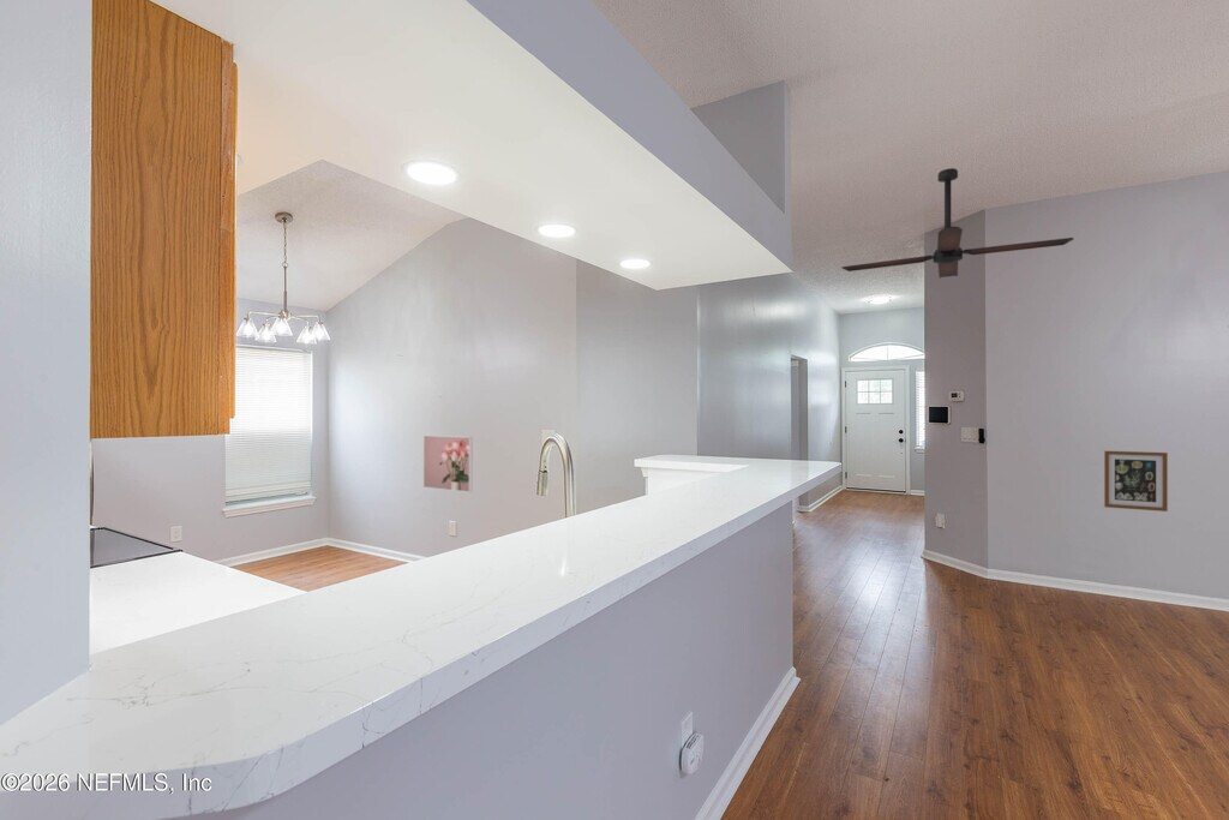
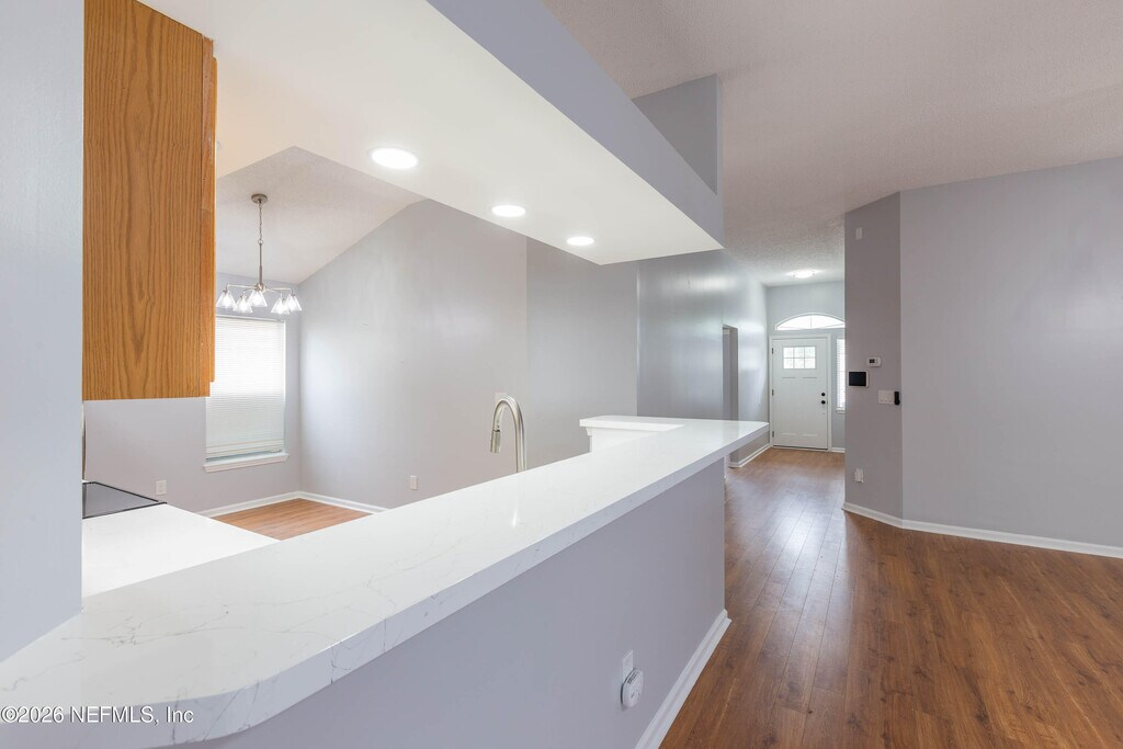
- ceiling fan [841,167,1074,279]
- wall art [1103,450,1169,513]
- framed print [422,435,473,493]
